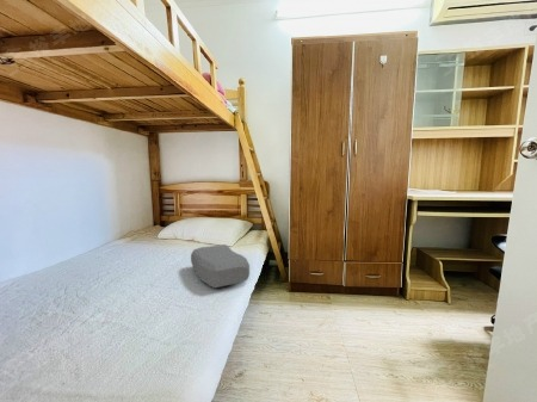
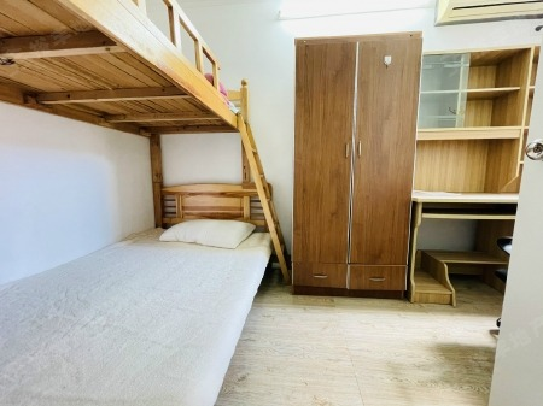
- cushion [190,243,251,290]
